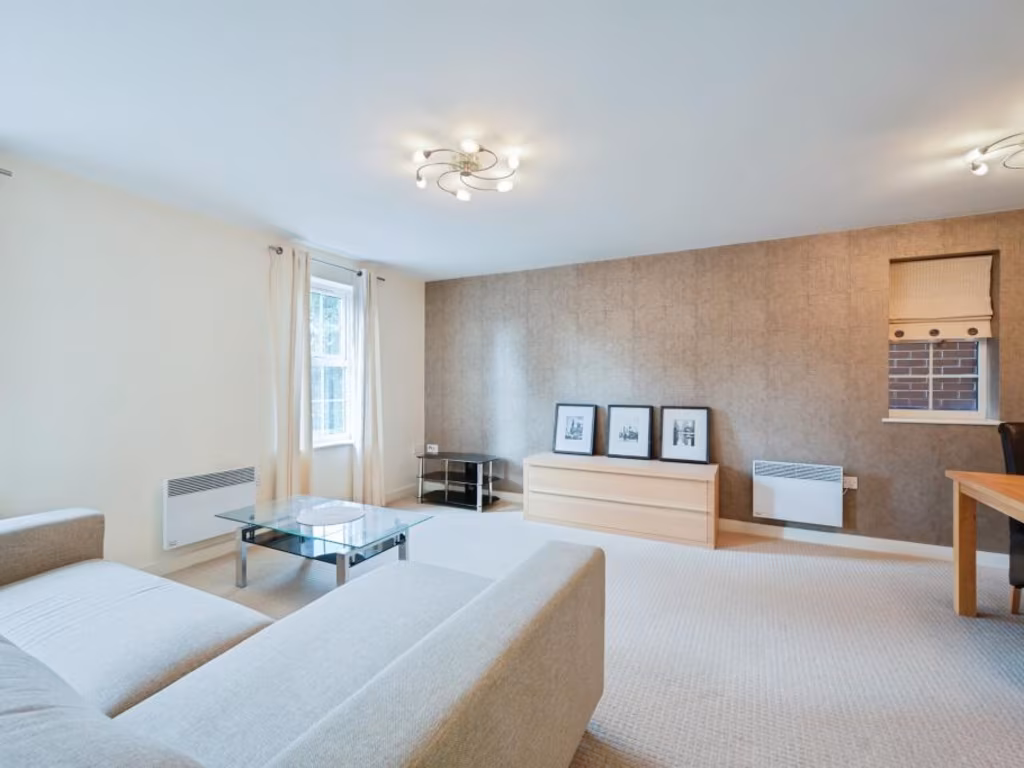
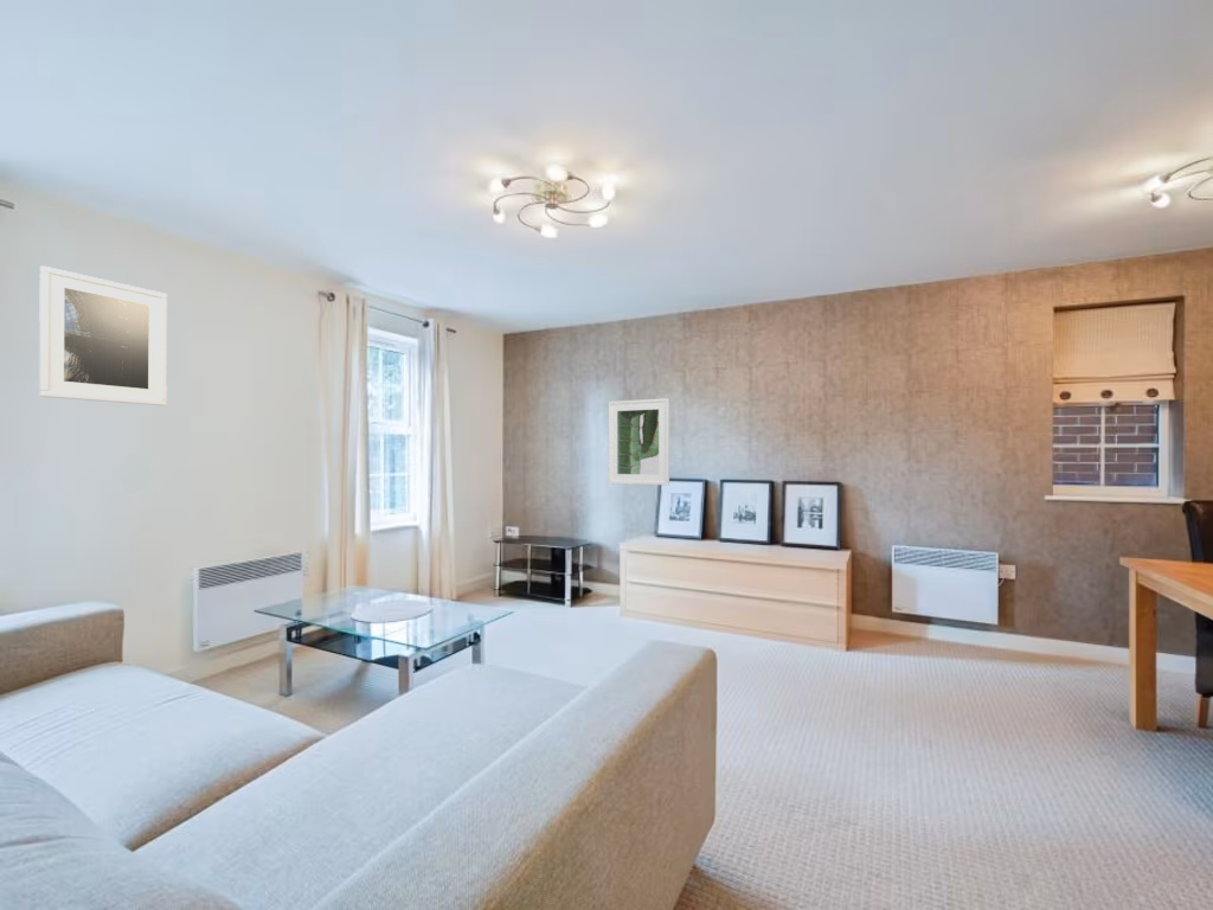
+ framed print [608,397,670,486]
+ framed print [38,264,168,406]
